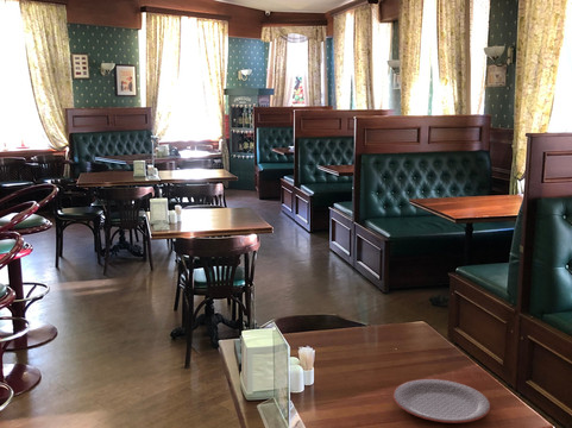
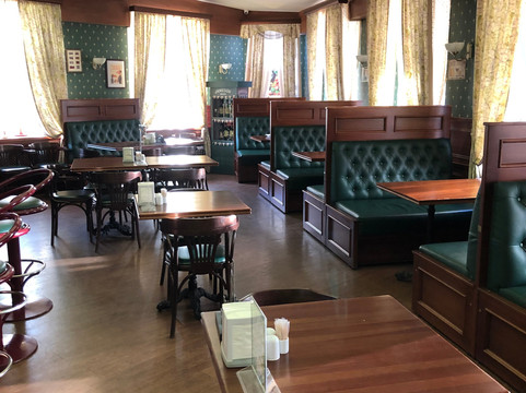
- plate [392,378,491,424]
